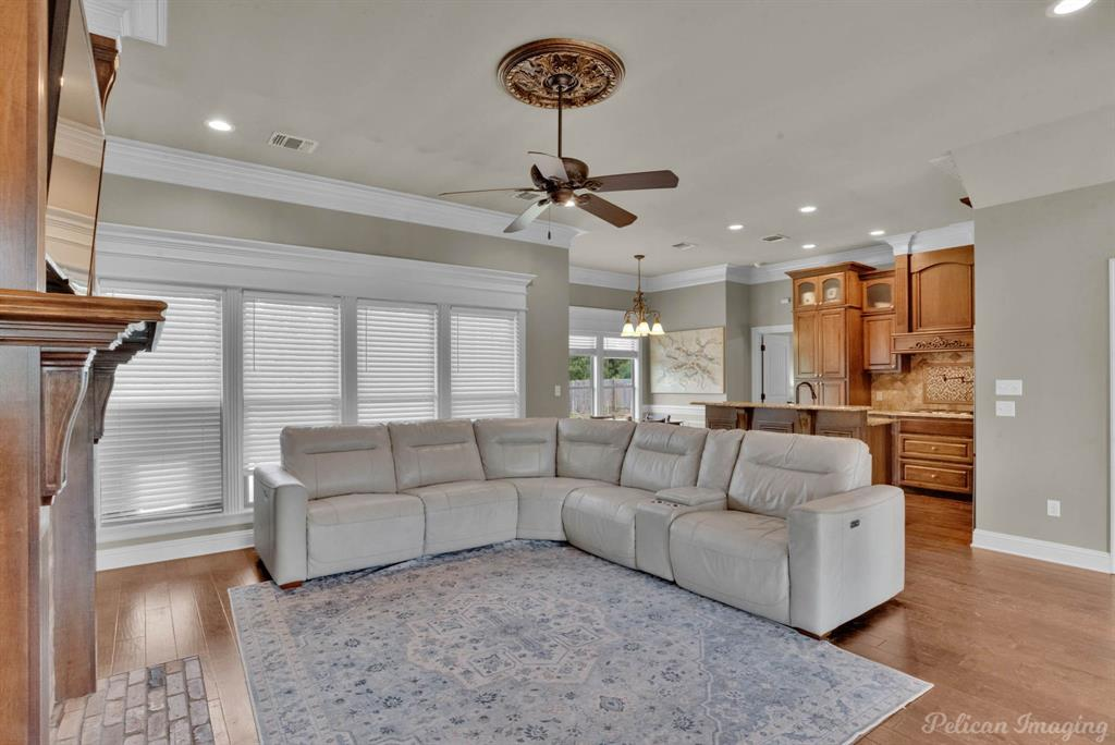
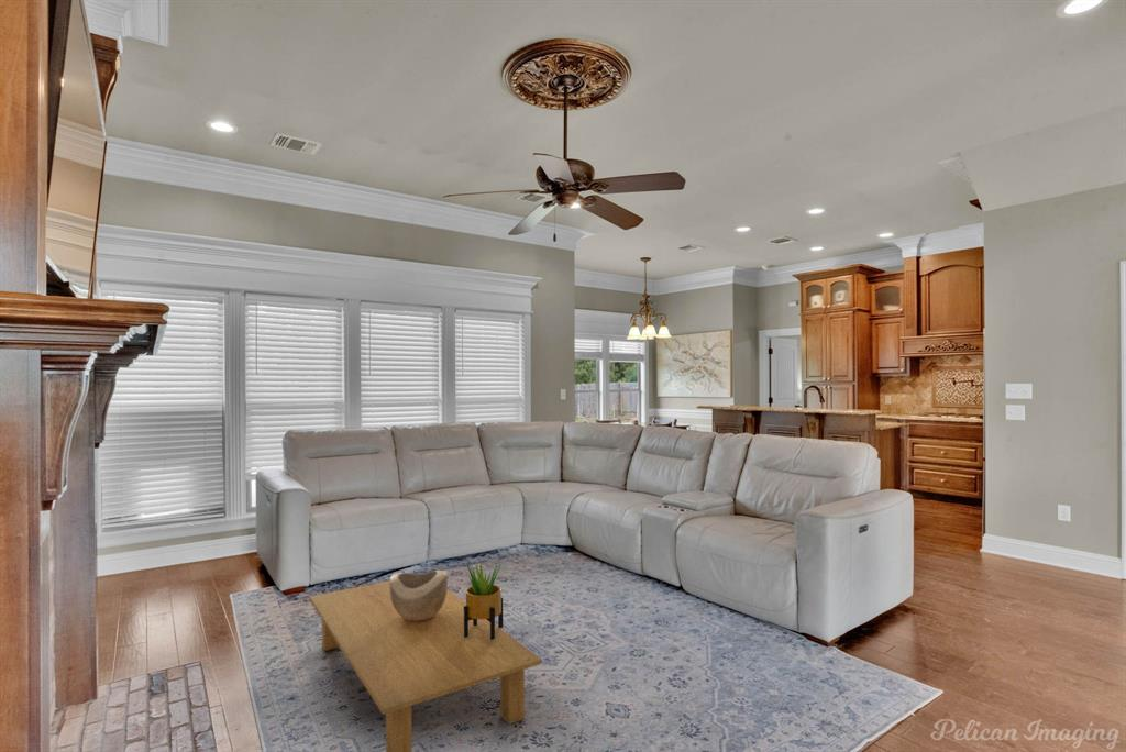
+ decorative bowl [388,569,449,621]
+ potted plant [463,559,504,640]
+ coffee table [308,580,543,752]
